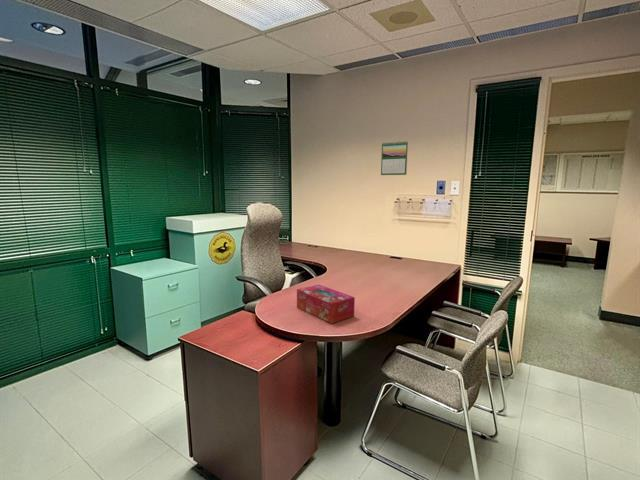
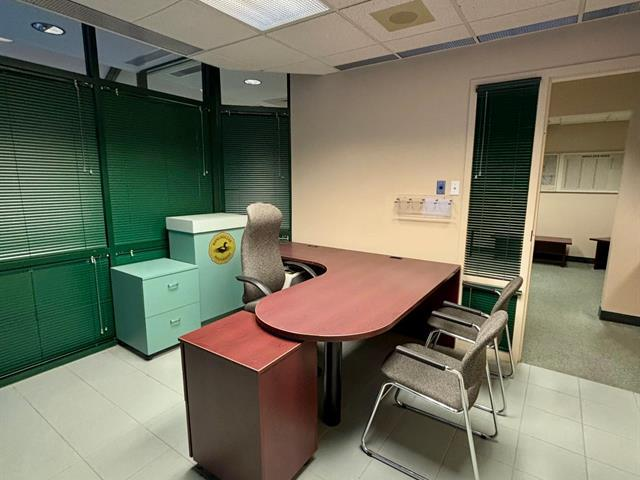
- tissue box [296,283,356,324]
- calendar [380,140,409,176]
